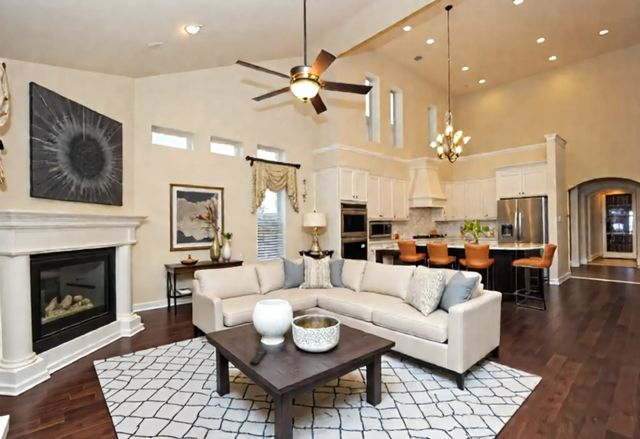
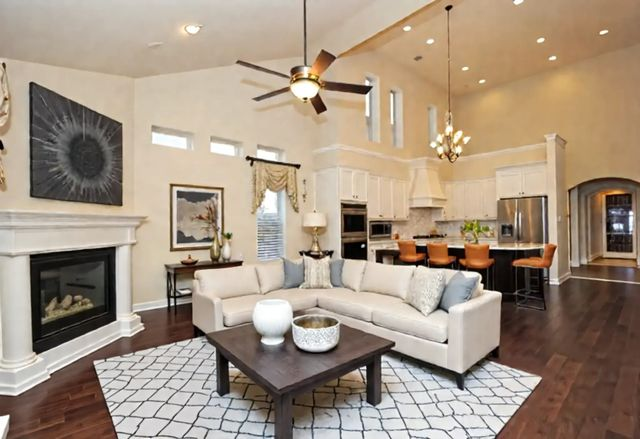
- remote control [248,348,268,366]
